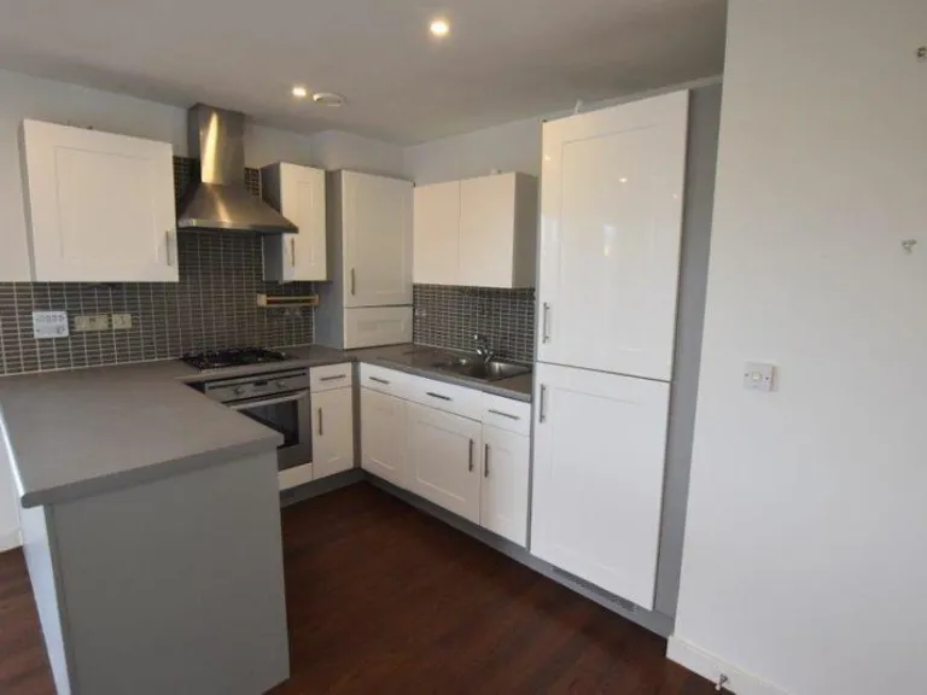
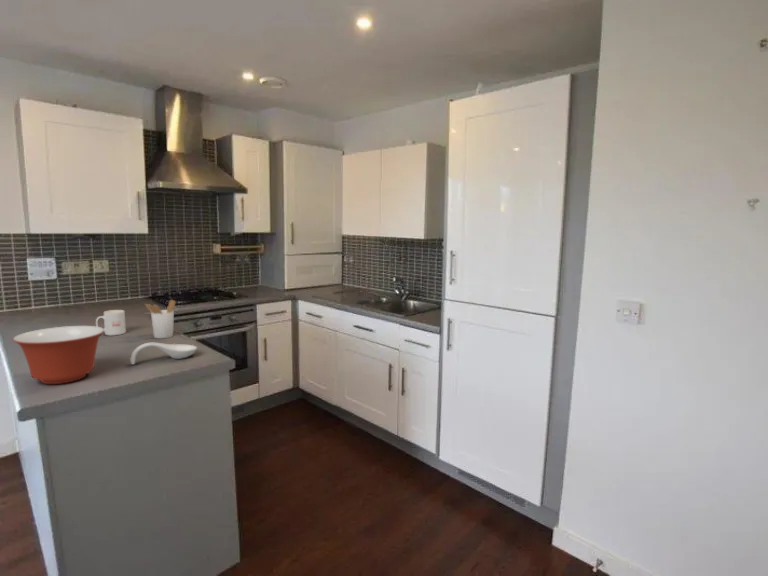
+ spoon rest [129,342,198,365]
+ mug [95,309,127,337]
+ mixing bowl [12,325,104,385]
+ utensil holder [144,299,176,339]
